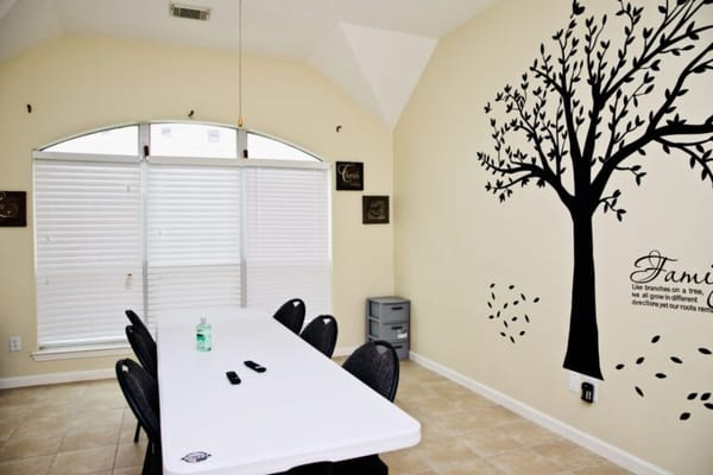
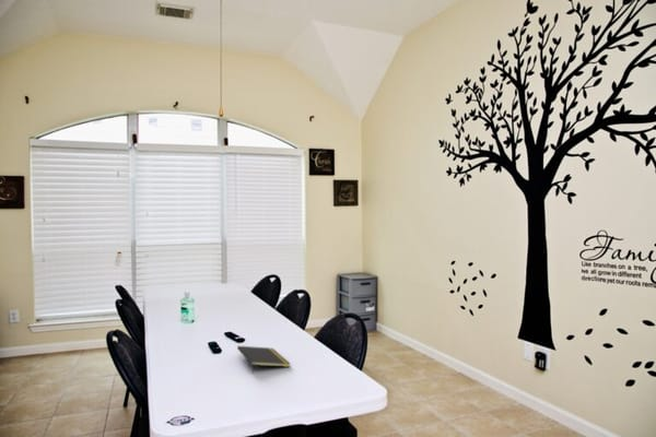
+ notepad [236,345,291,375]
